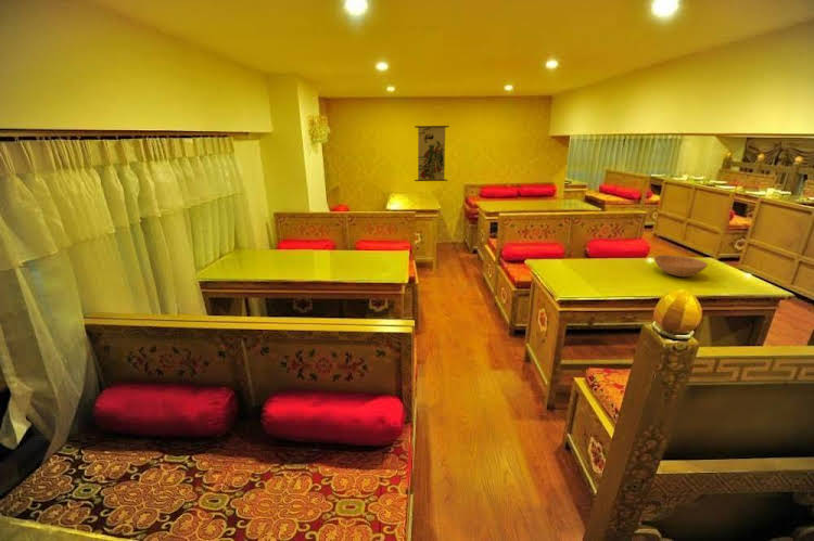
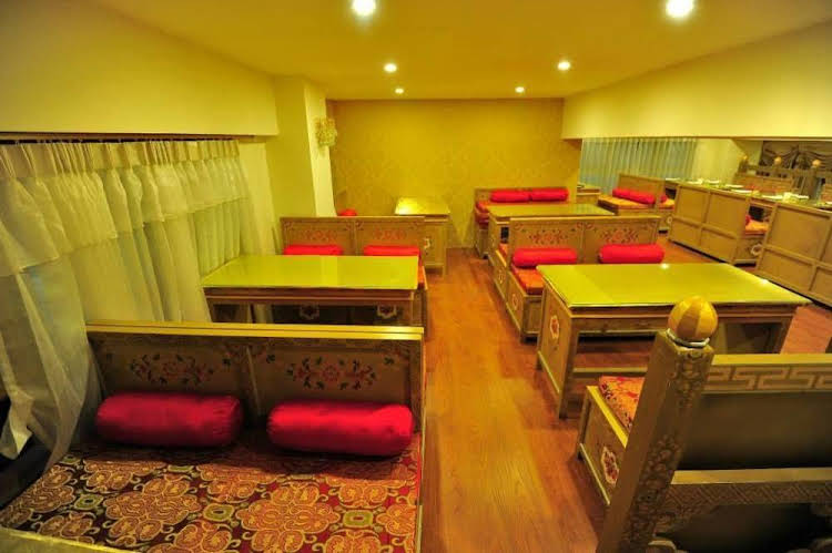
- wall scroll [414,119,450,182]
- bowl [653,254,709,278]
